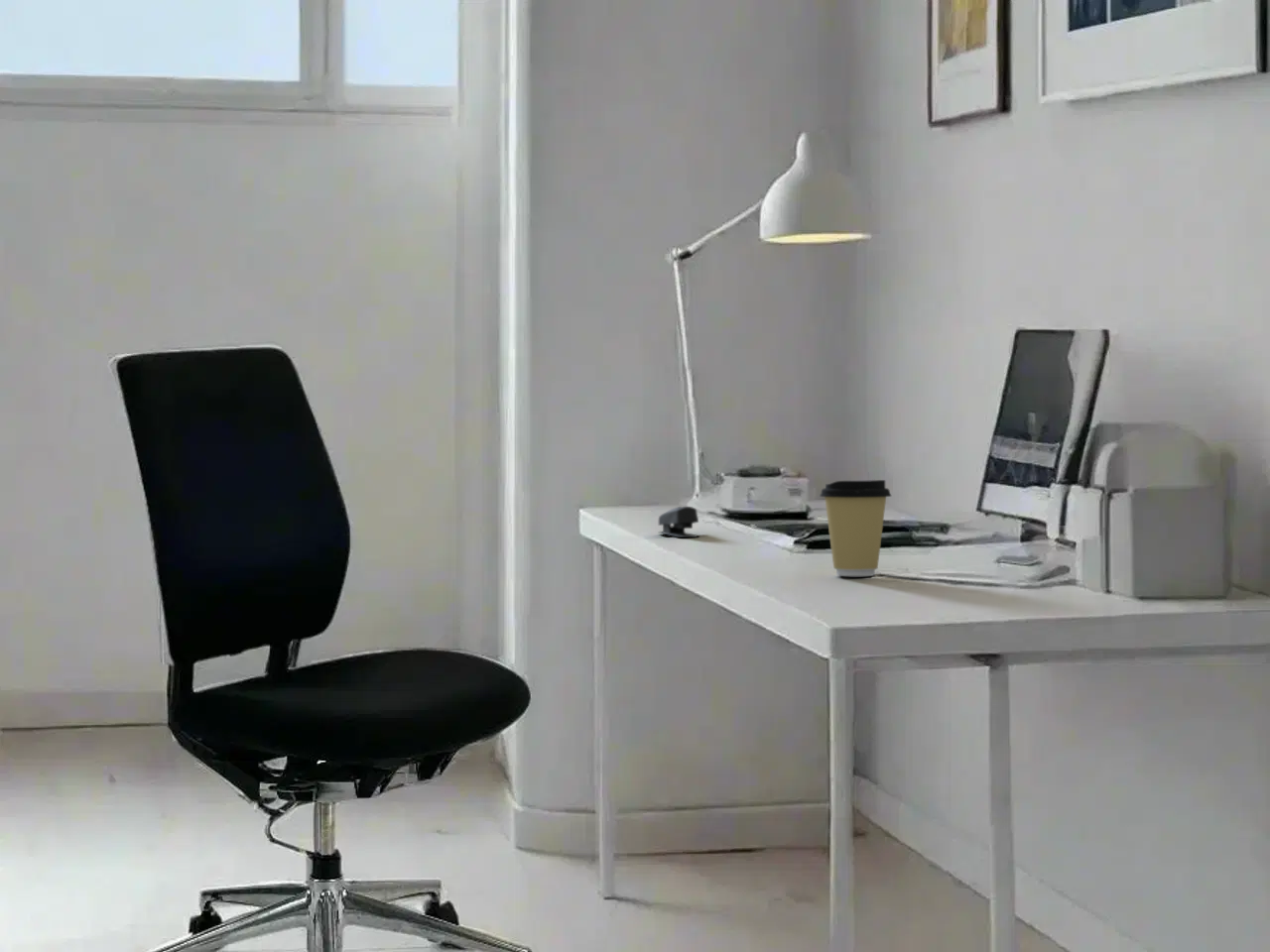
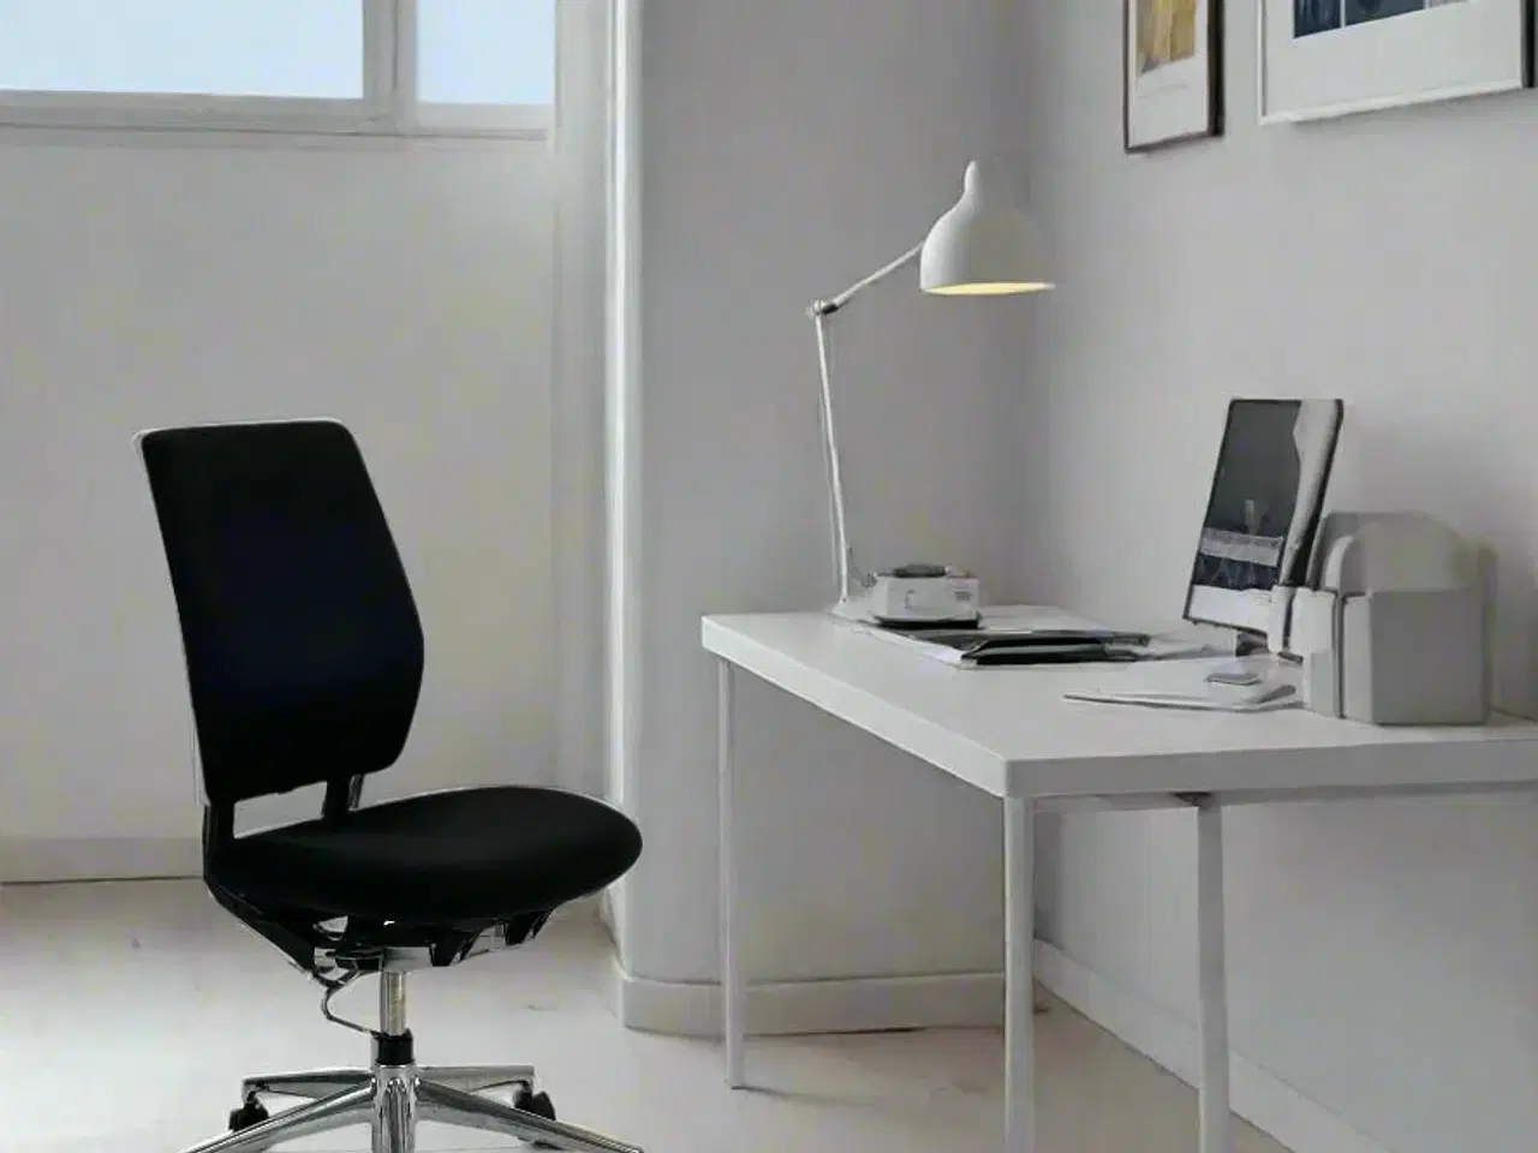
- stapler [657,506,700,538]
- coffee cup [819,479,892,577]
